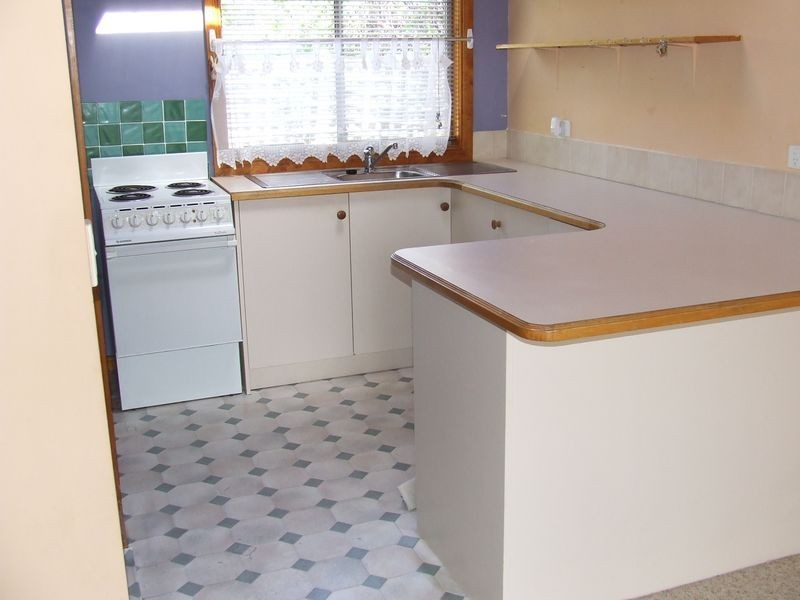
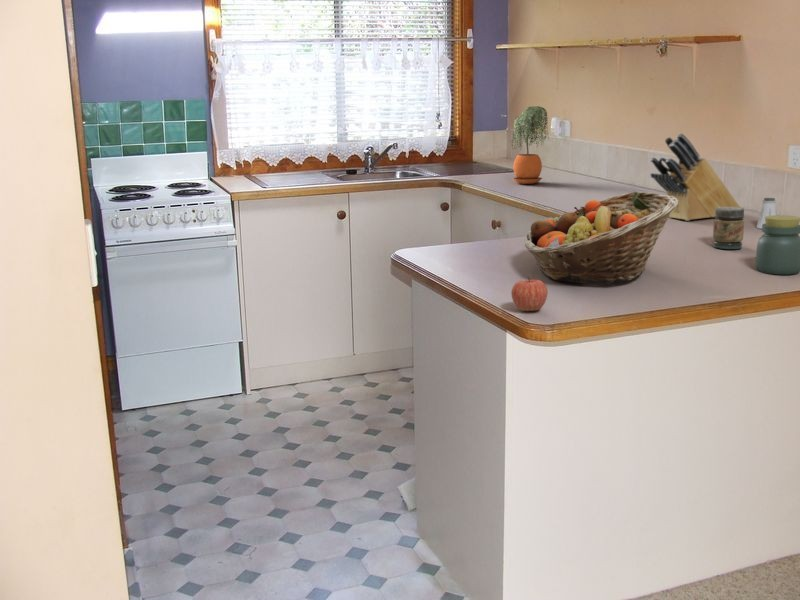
+ jar [712,207,745,250]
+ saltshaker [755,197,778,230]
+ potted plant [511,105,550,185]
+ apple [510,276,549,312]
+ knife block [649,132,742,222]
+ fruit basket [523,190,678,286]
+ jar [755,214,800,276]
